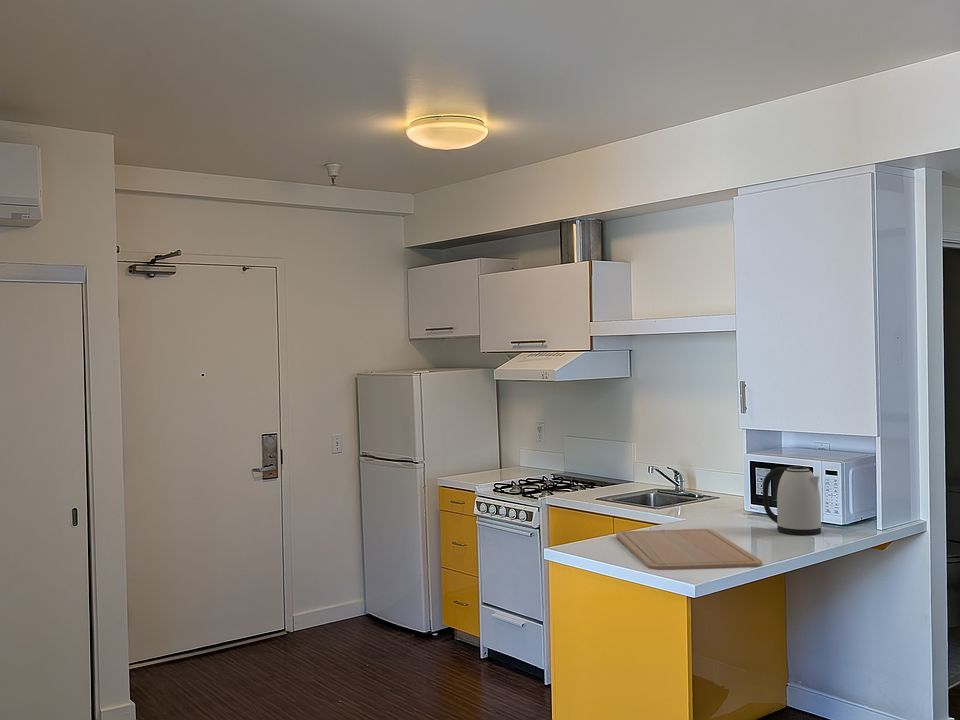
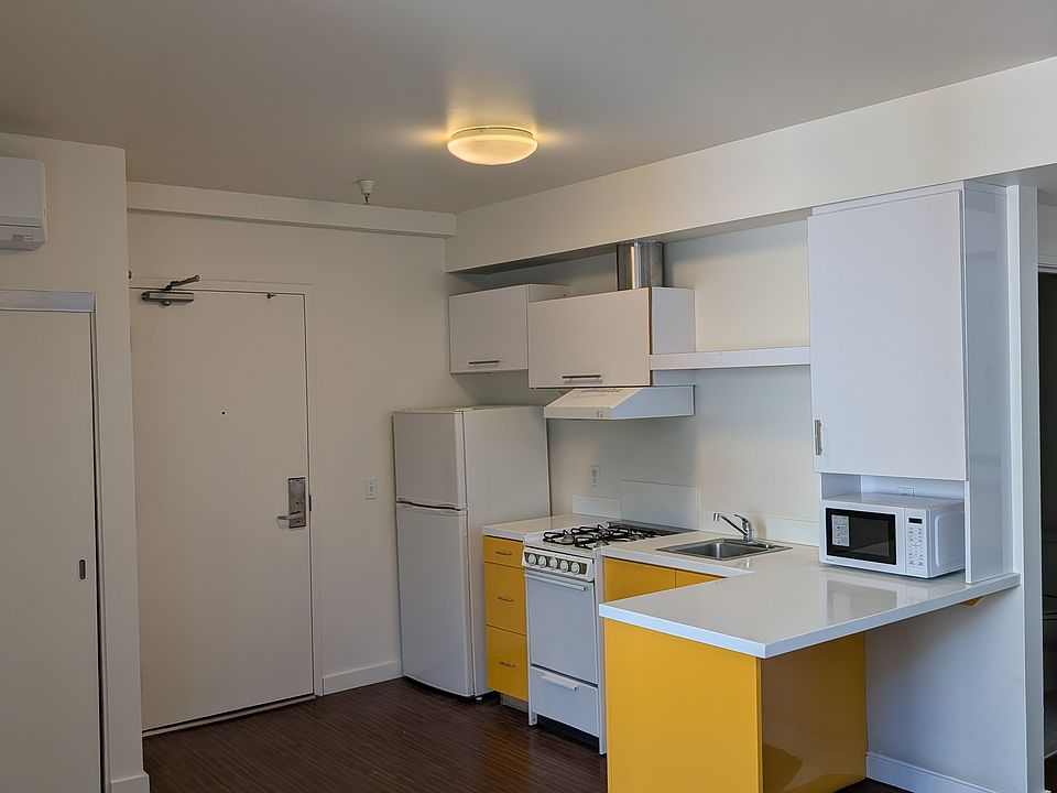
- chopping board [615,528,763,571]
- kettle [762,465,822,536]
